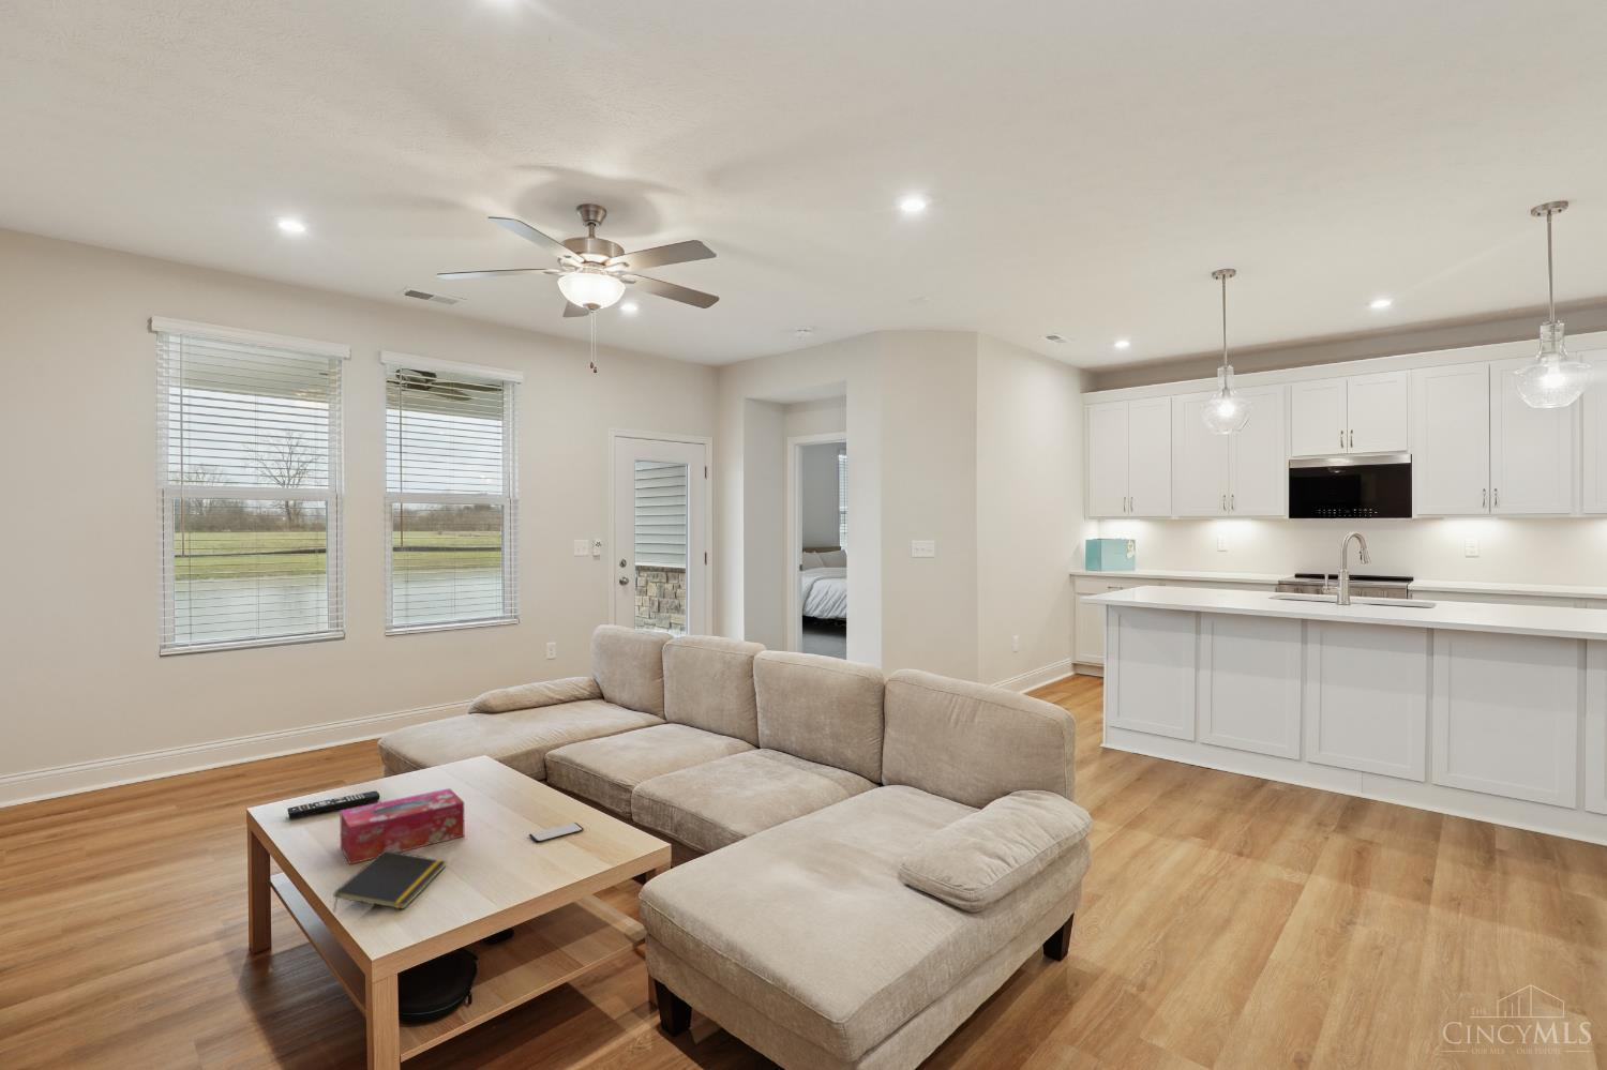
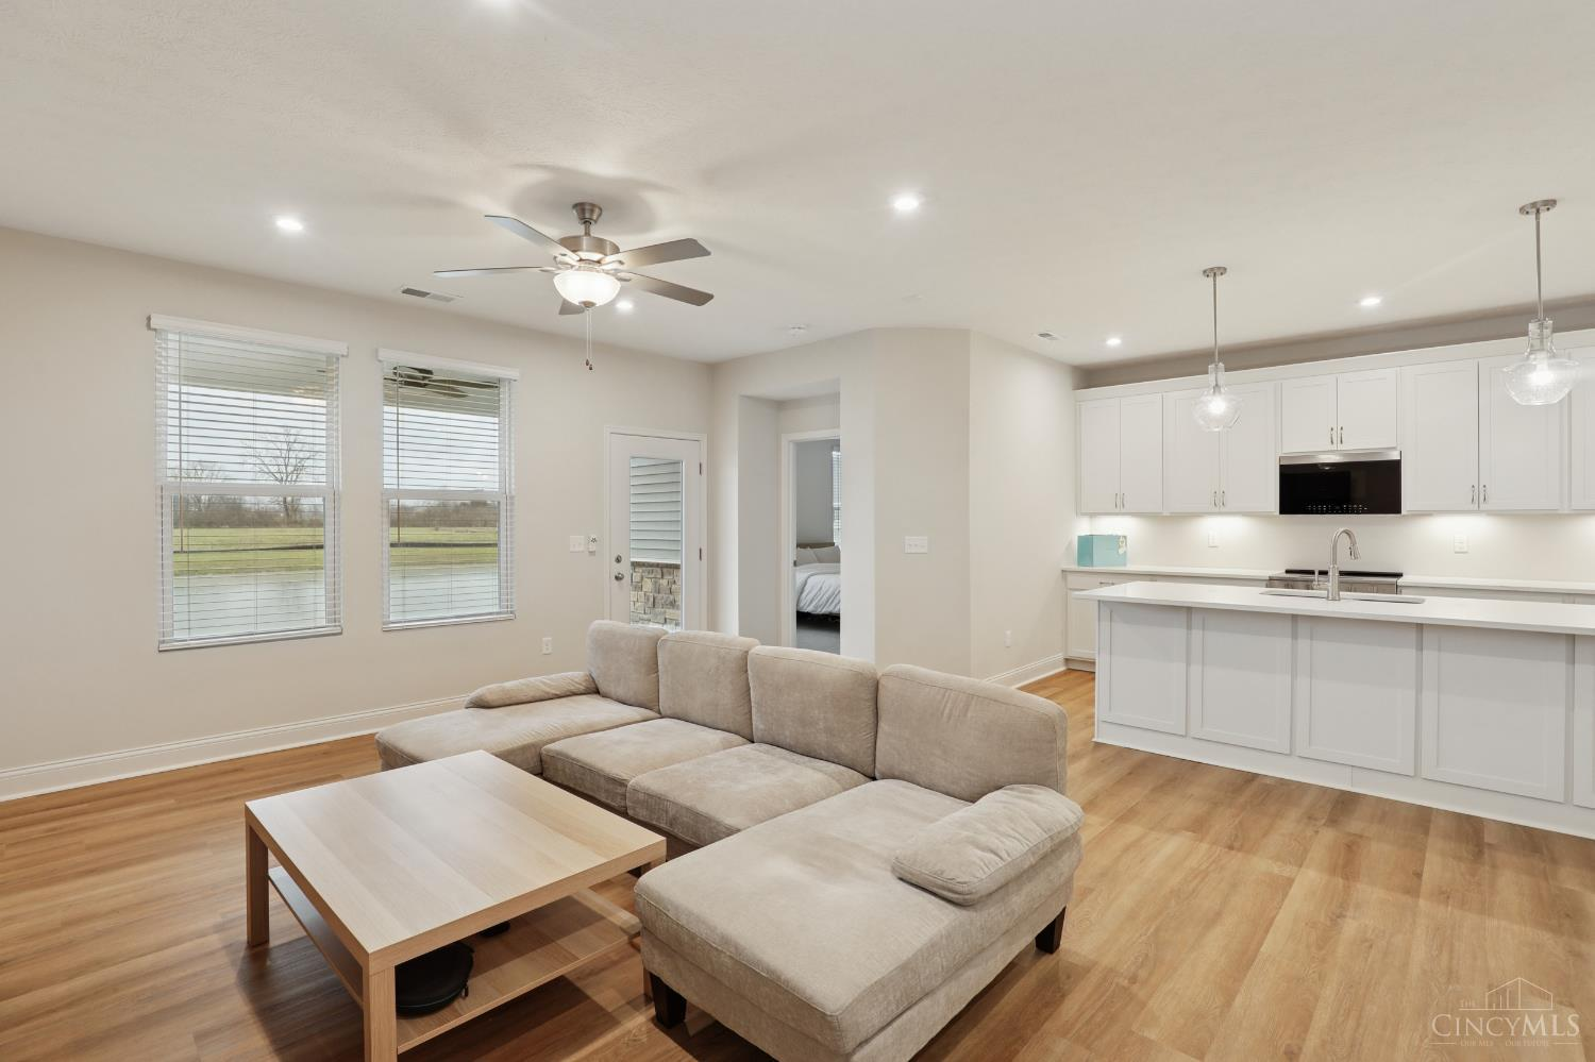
- remote control [287,789,381,819]
- notepad [332,850,448,914]
- tissue box [339,787,466,866]
- smartphone [528,822,585,843]
